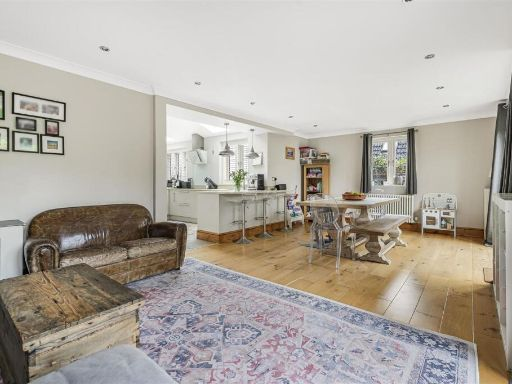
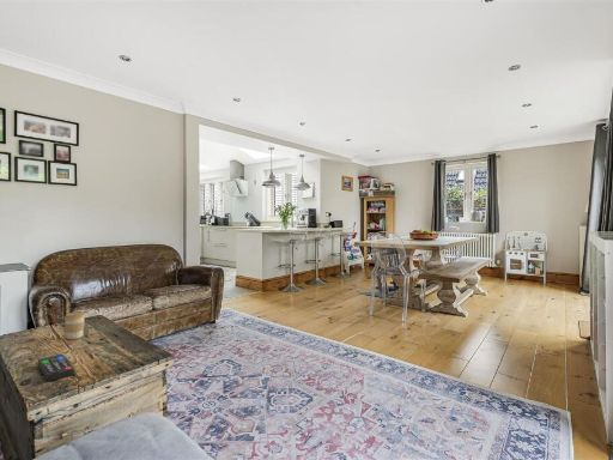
+ remote control [37,353,75,382]
+ coffee cup [63,310,86,340]
